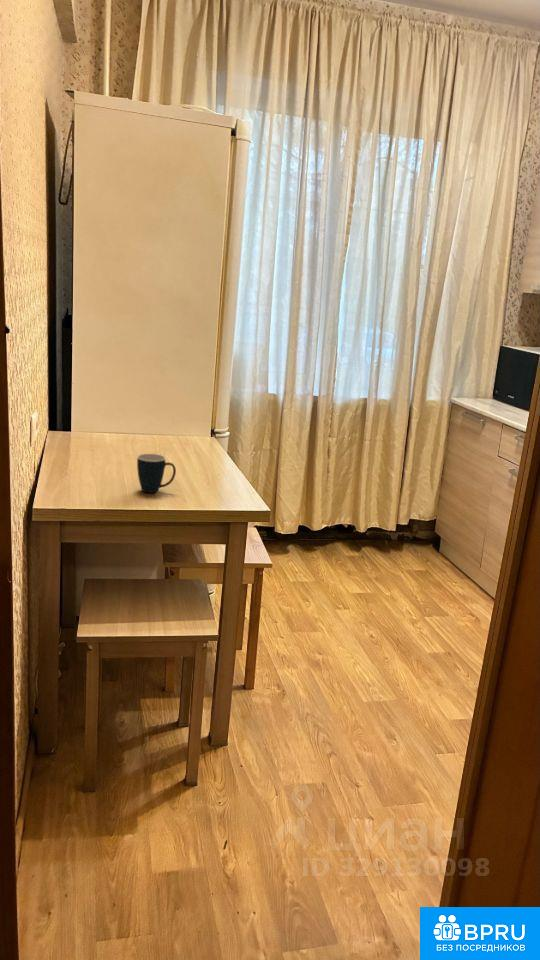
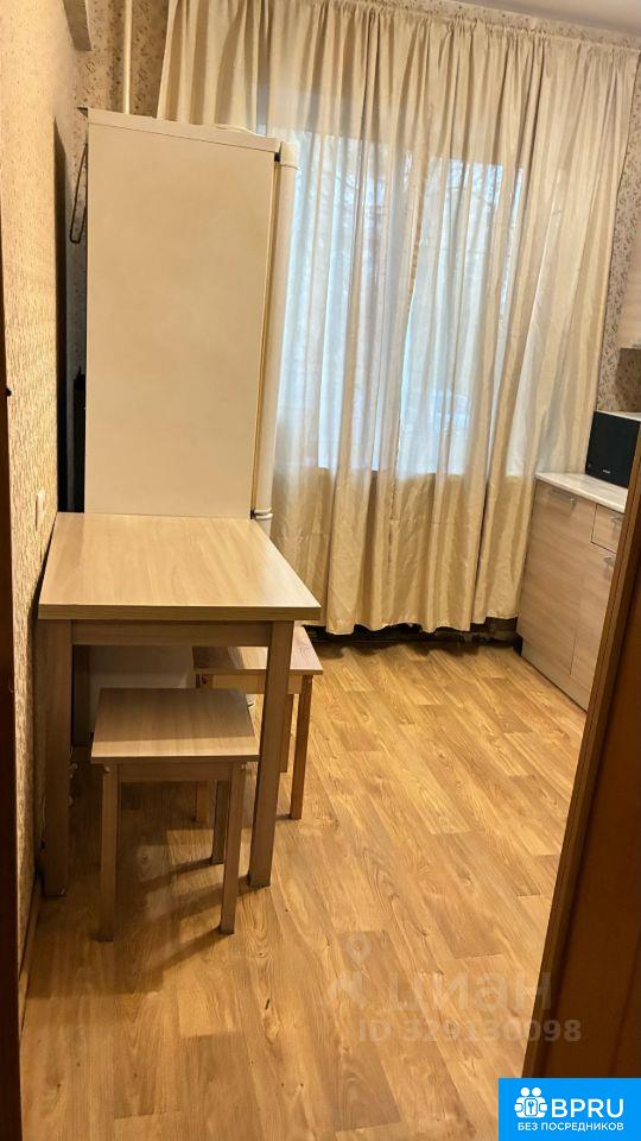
- mug [136,453,177,494]
